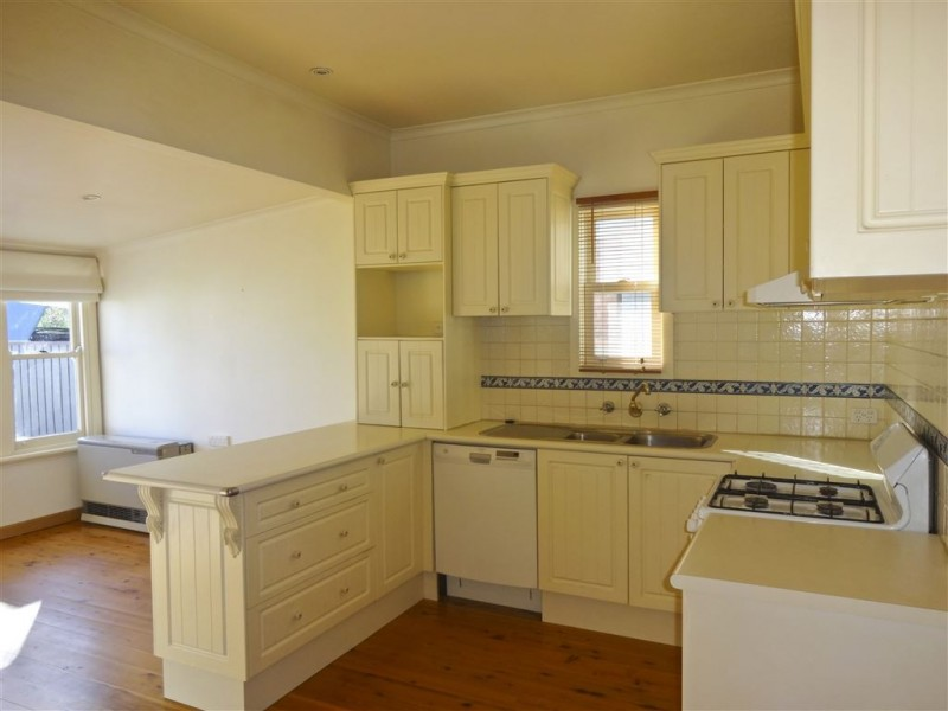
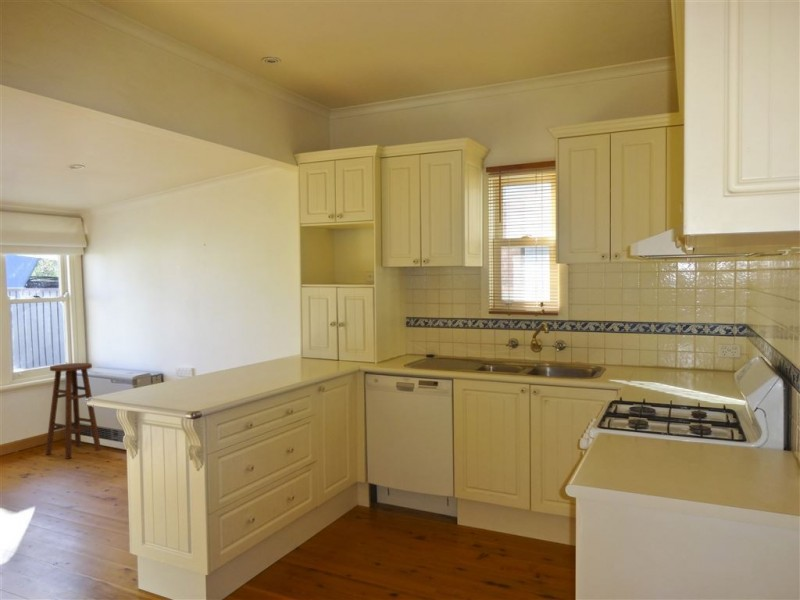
+ bar stool [44,362,102,460]
